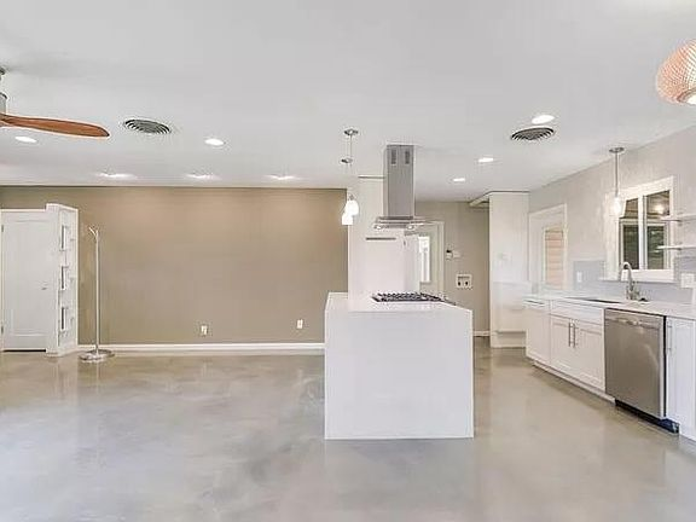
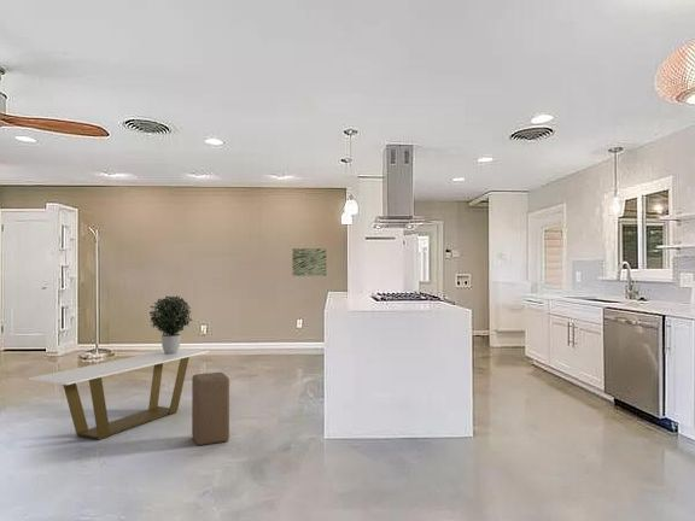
+ coffee table [28,347,210,441]
+ wall art [291,247,327,277]
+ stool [191,371,230,446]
+ potted plant [148,295,193,355]
